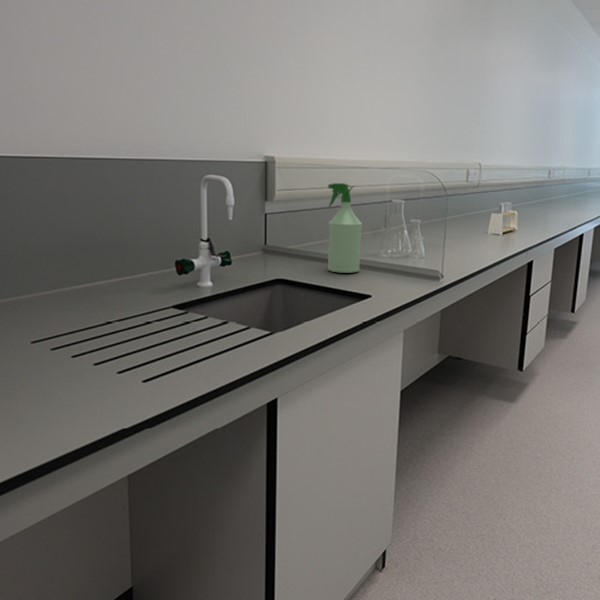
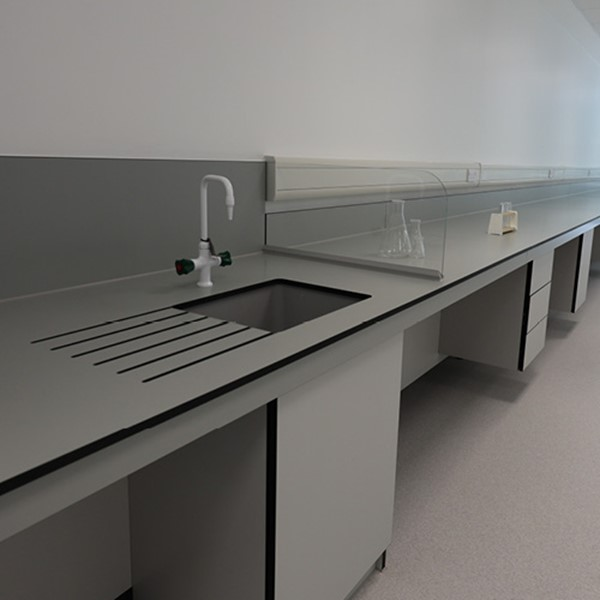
- spray bottle [327,182,363,274]
